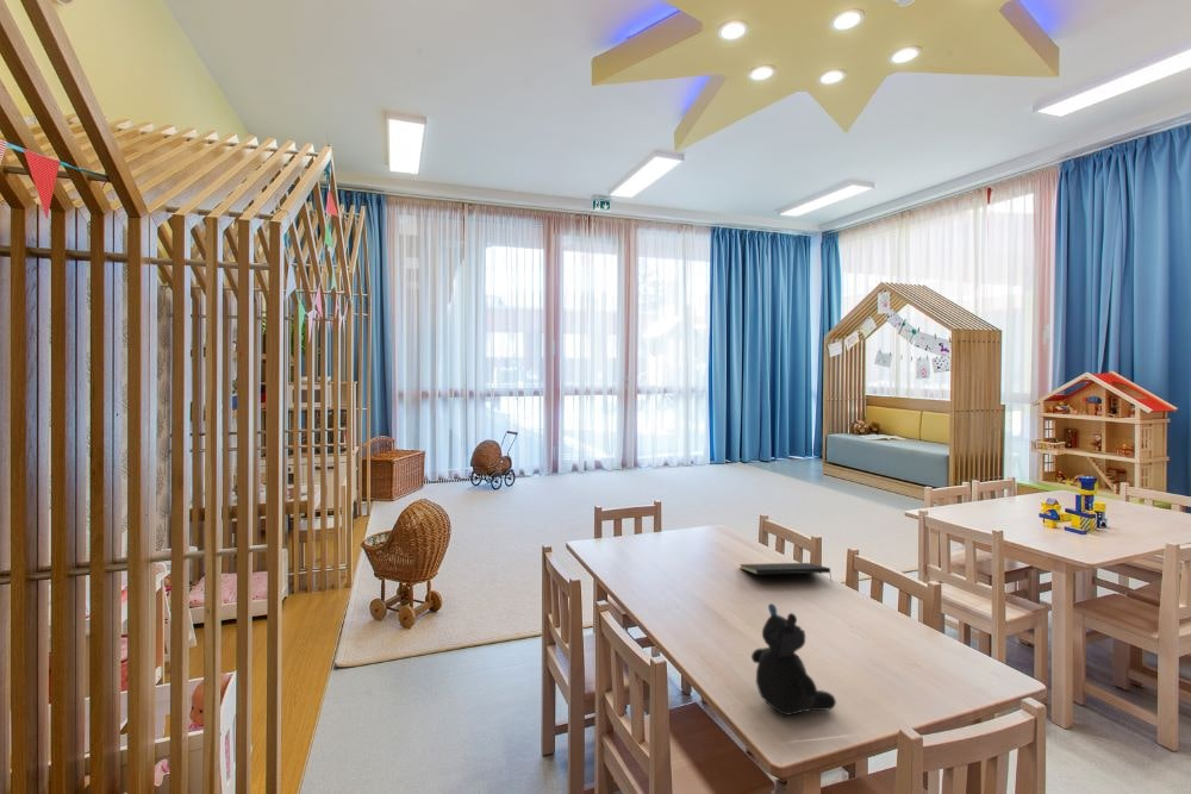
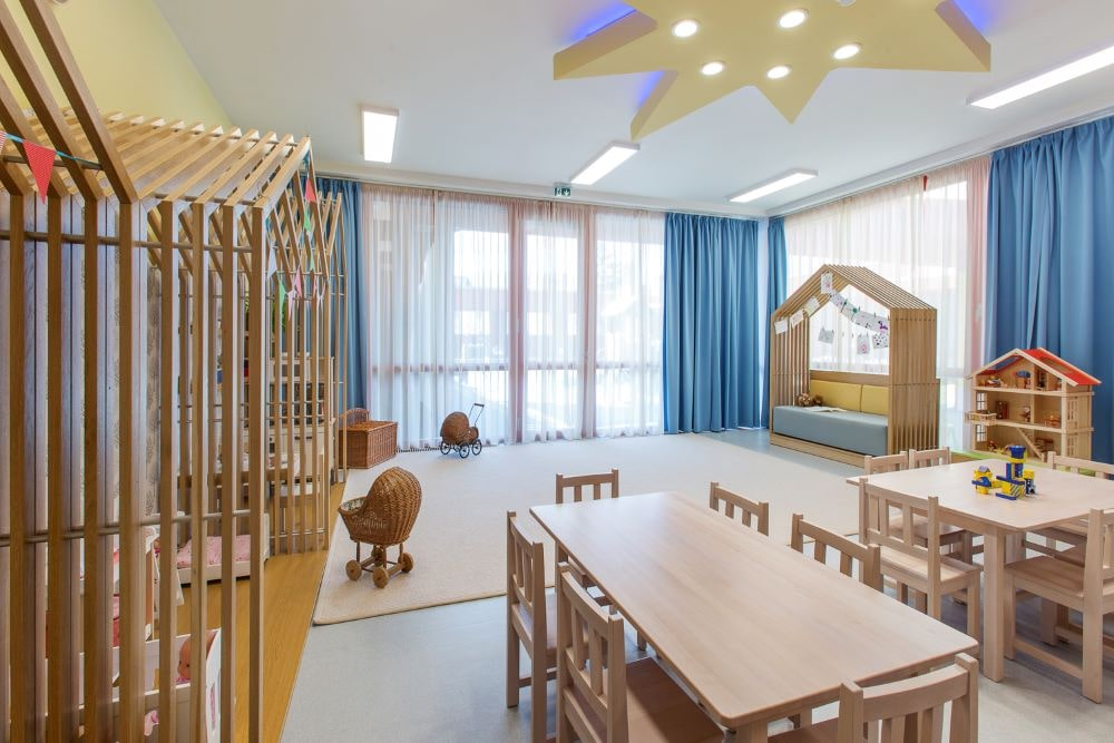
- notepad [738,562,834,584]
- teddy bear [750,602,837,717]
